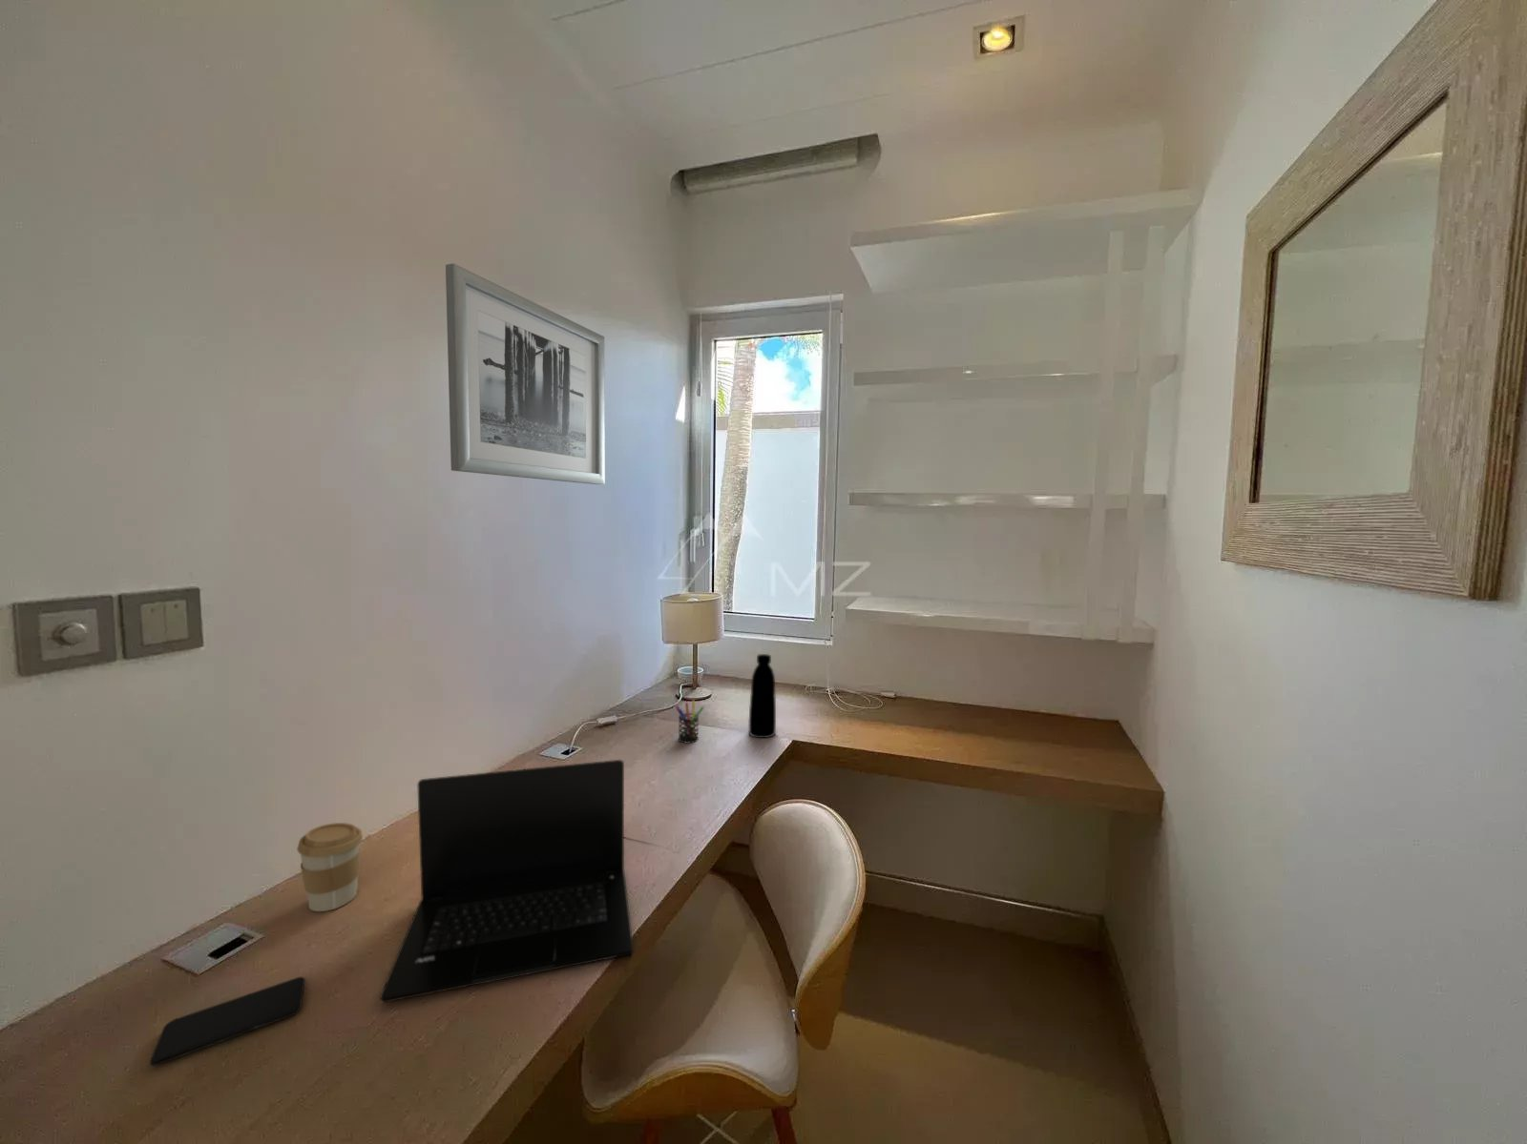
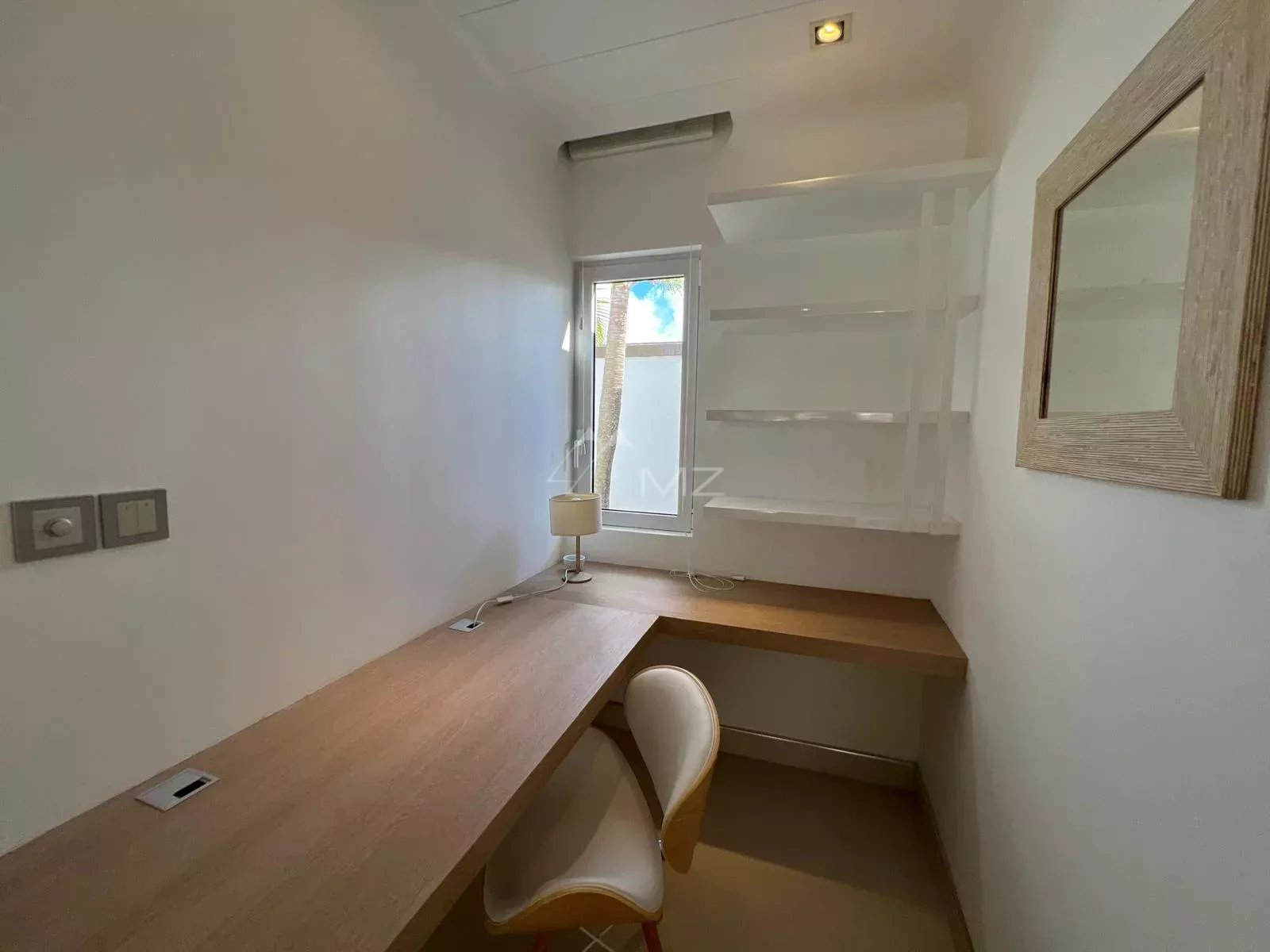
- coffee cup [296,822,363,912]
- laptop [380,758,635,1003]
- pen holder [675,699,706,745]
- smartphone [149,976,307,1067]
- wall art [445,263,606,485]
- bottle [748,653,777,739]
